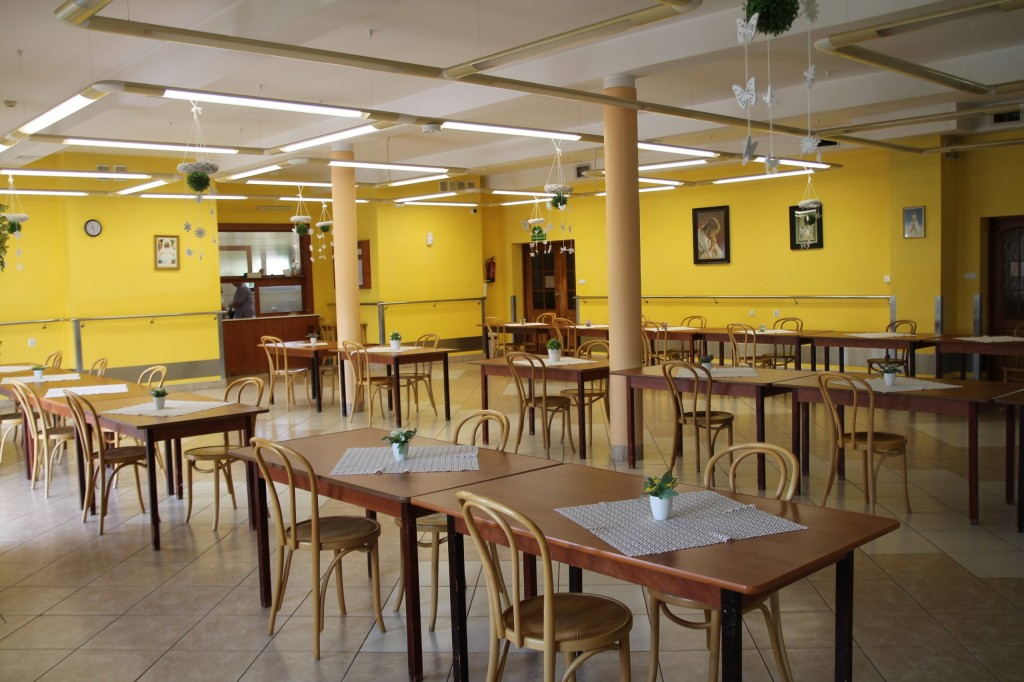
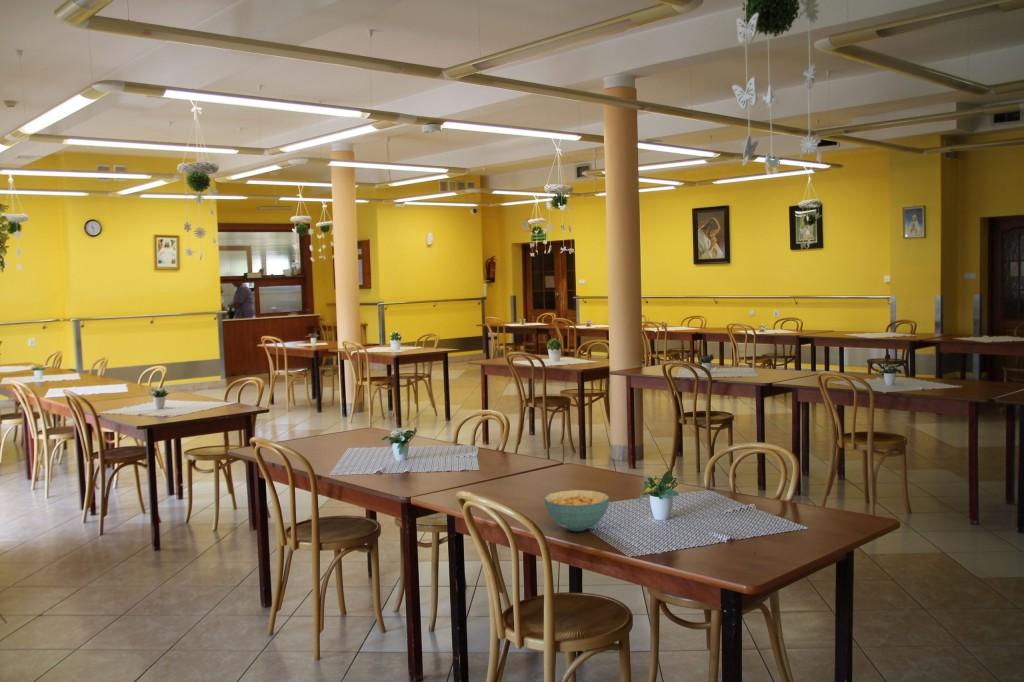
+ cereal bowl [543,489,610,532]
